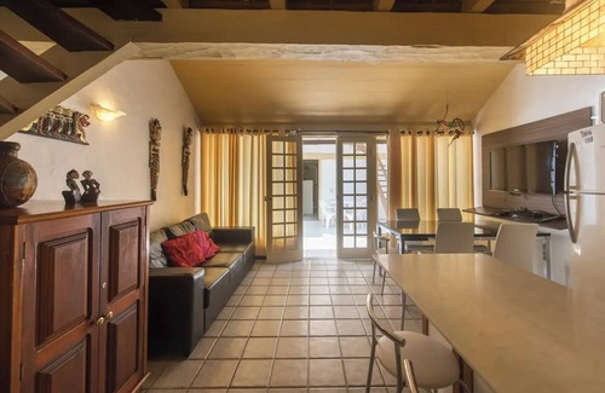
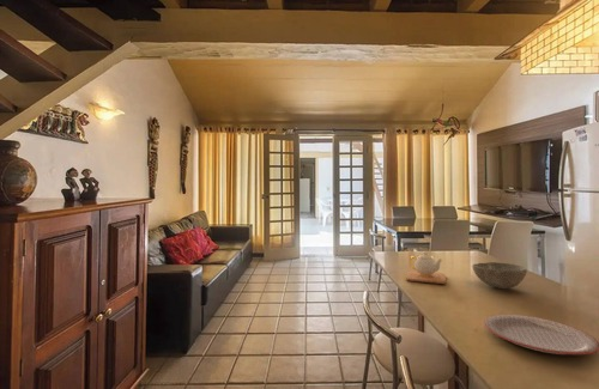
+ teapot [405,250,448,285]
+ plate [483,314,599,355]
+ bowl [471,261,527,290]
